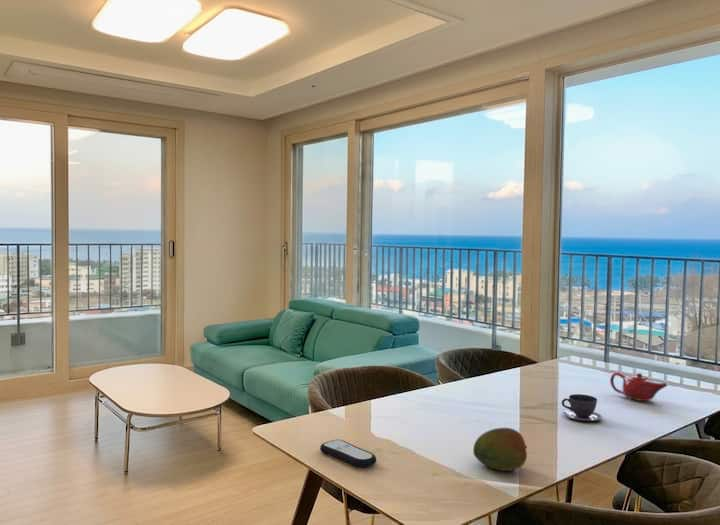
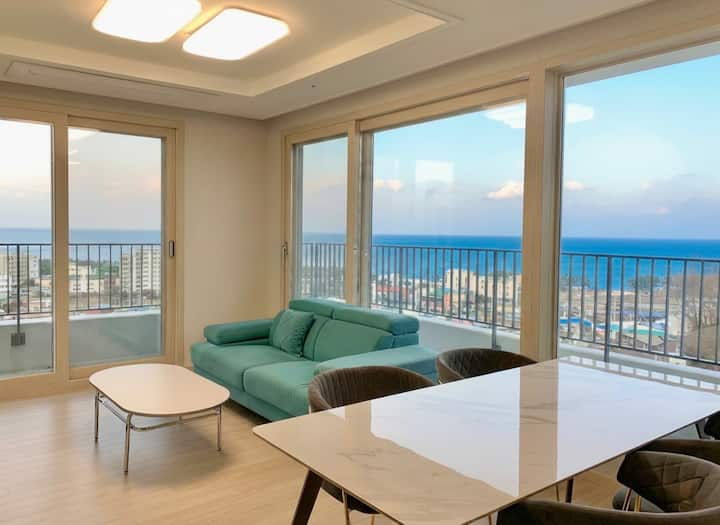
- fruit [472,427,528,472]
- teapot [609,371,669,402]
- remote control [319,439,377,469]
- teacup [561,393,603,422]
